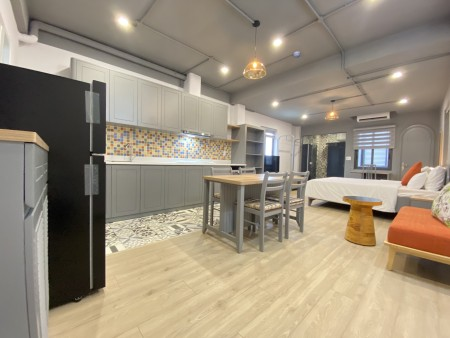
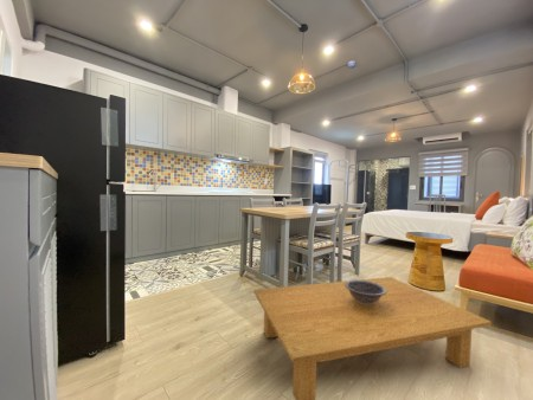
+ decorative bowl [345,278,386,305]
+ coffee table [252,276,493,400]
